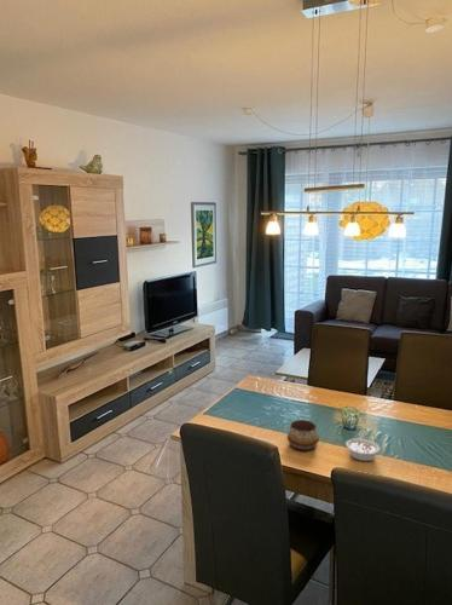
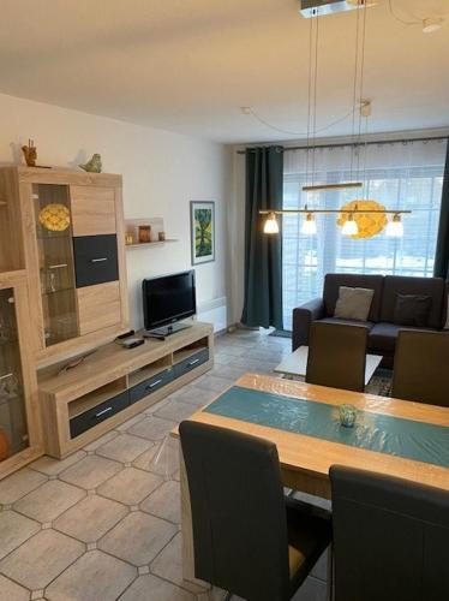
- decorative bowl [286,419,320,451]
- legume [344,433,381,462]
